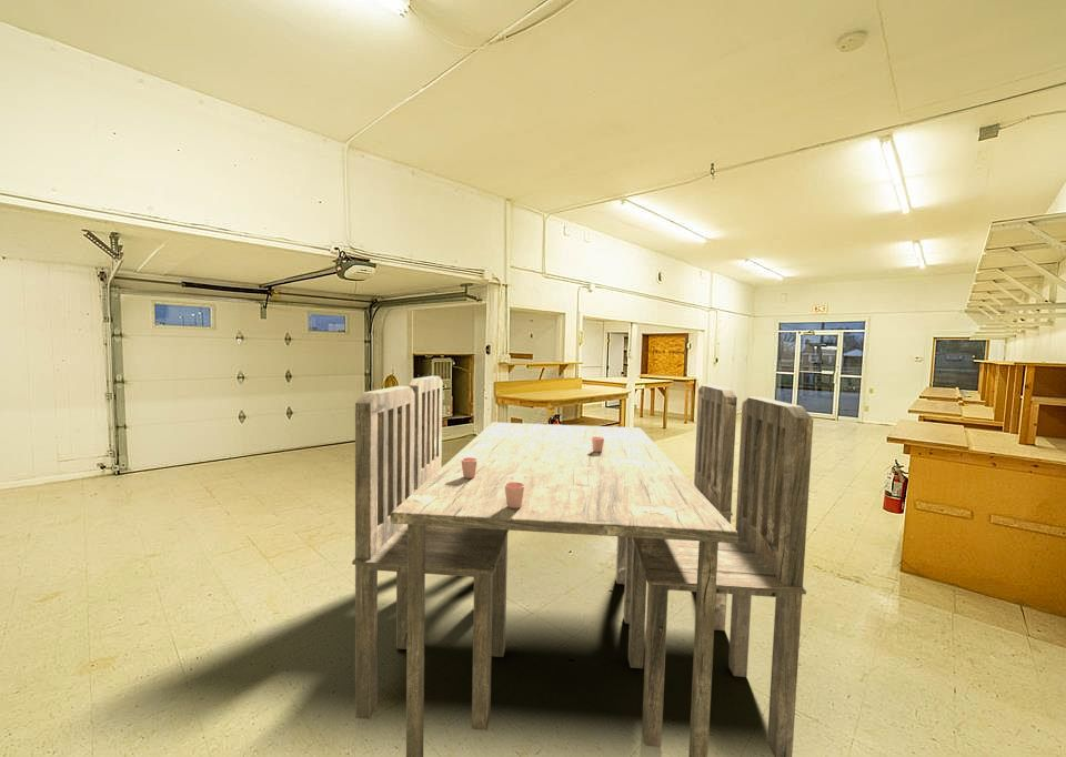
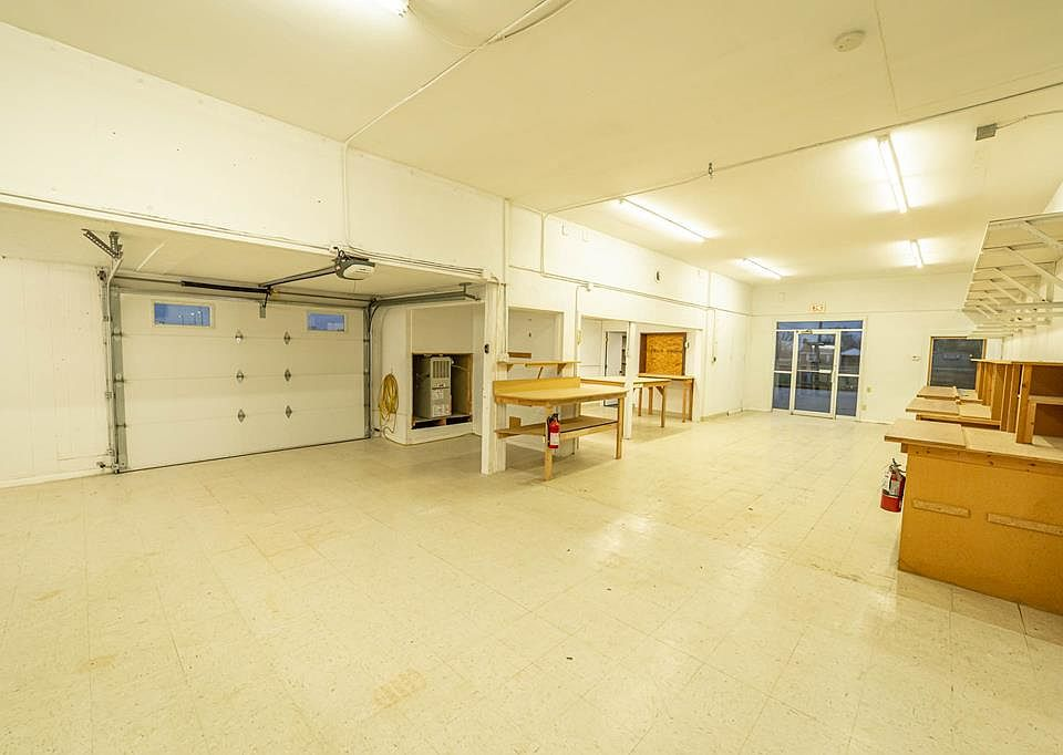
- dining table [351,375,814,757]
